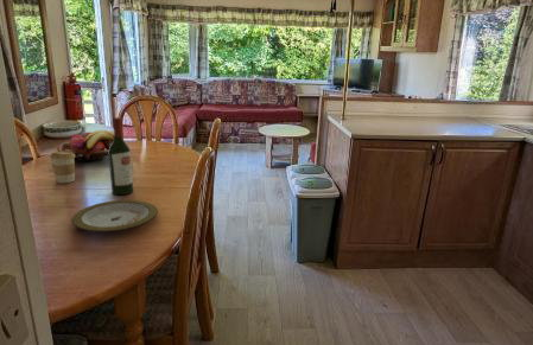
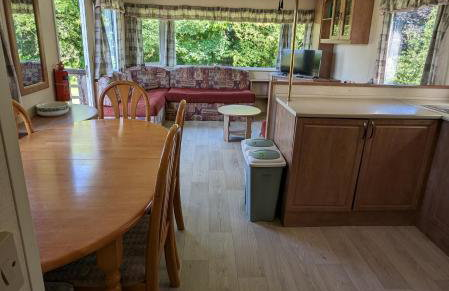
- coffee cup [49,151,76,184]
- fruit basket [56,129,114,162]
- plate [70,199,159,234]
- wine bottle [108,116,134,196]
